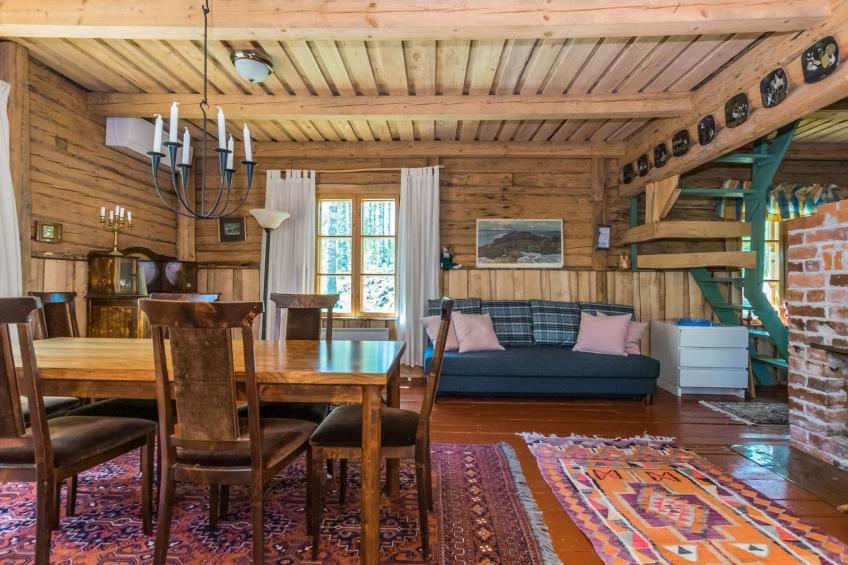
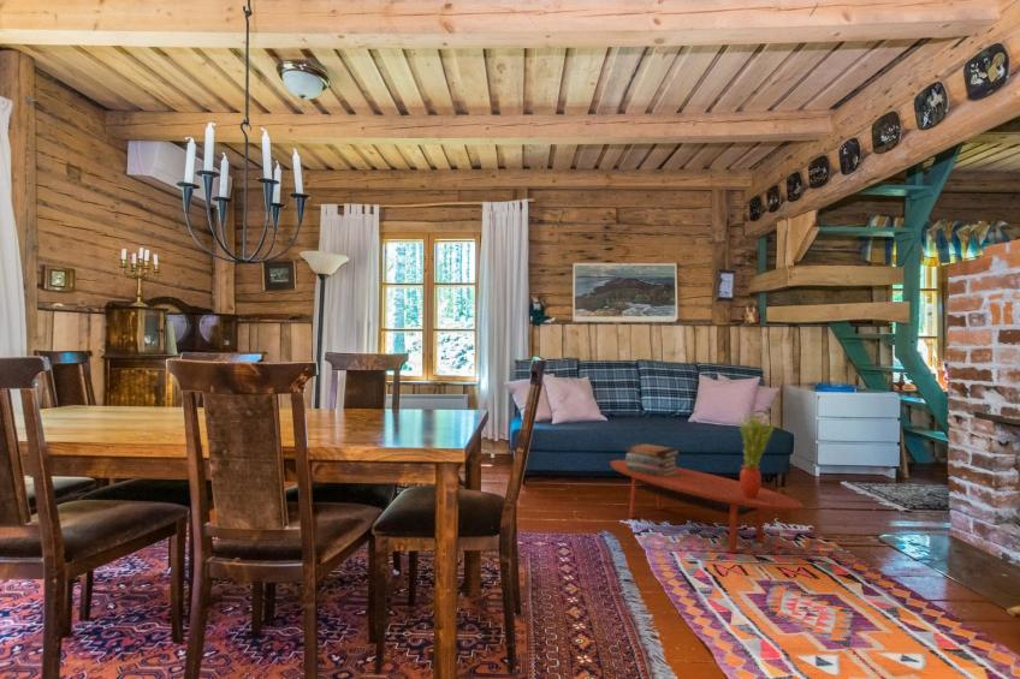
+ coffee table [609,459,805,555]
+ book stack [624,442,681,477]
+ potted plant [735,409,778,498]
